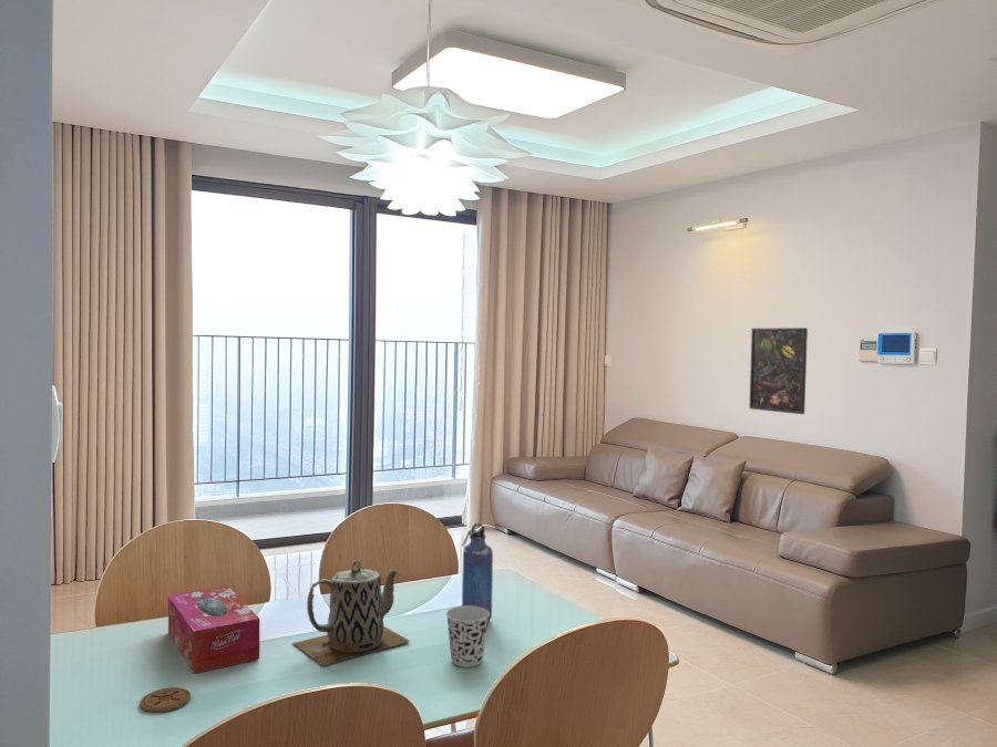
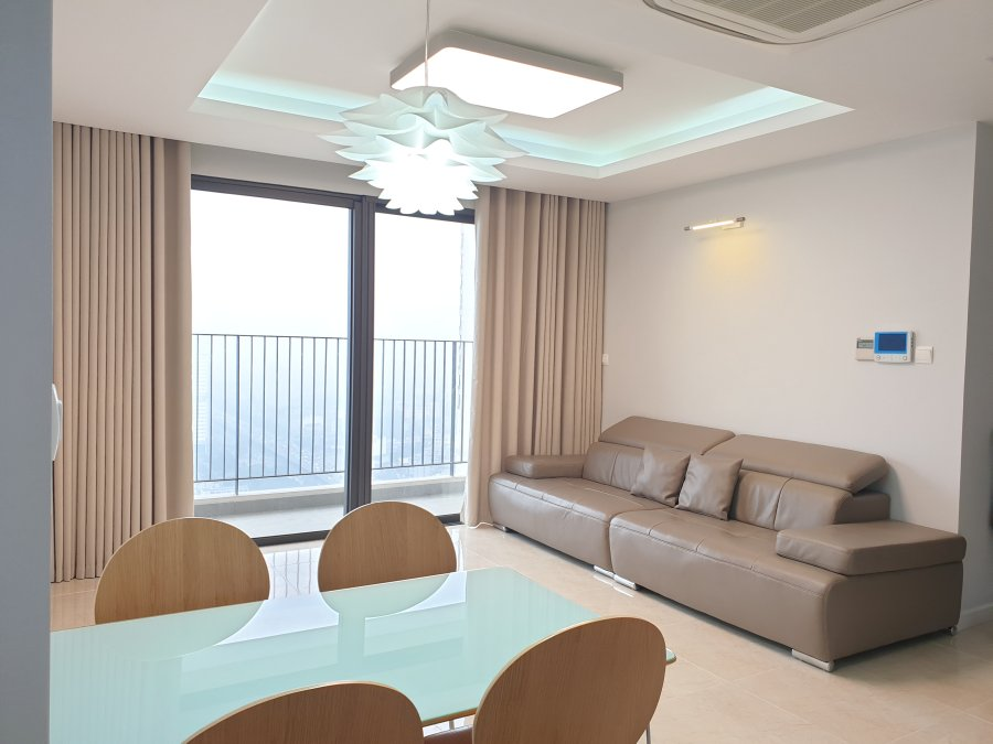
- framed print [748,326,809,415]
- tissue box [167,584,260,674]
- teapot [291,560,411,667]
- cup [445,605,490,668]
- water bottle [461,522,494,623]
- coaster [138,686,192,713]
